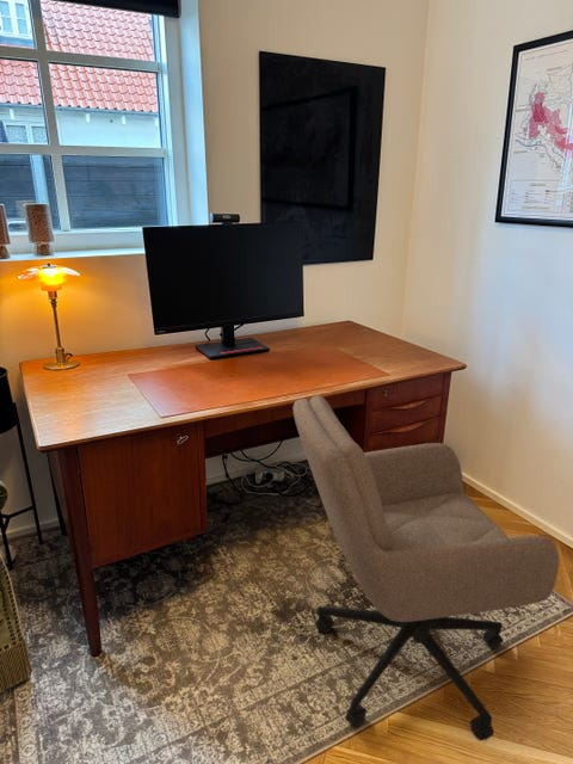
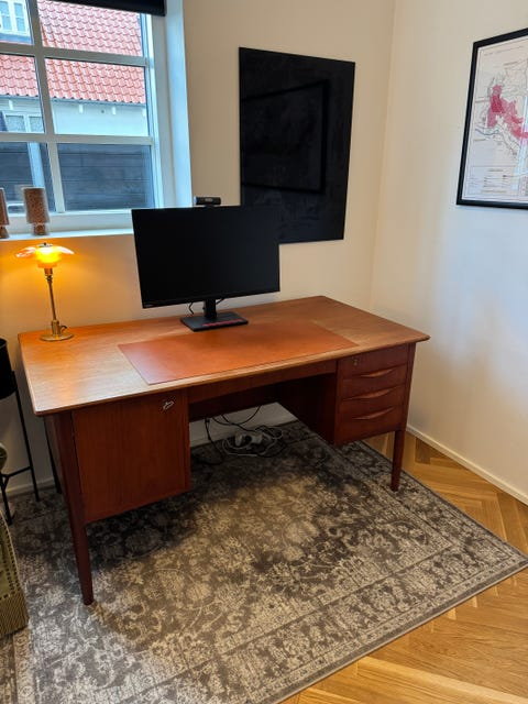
- office chair [292,394,560,741]
